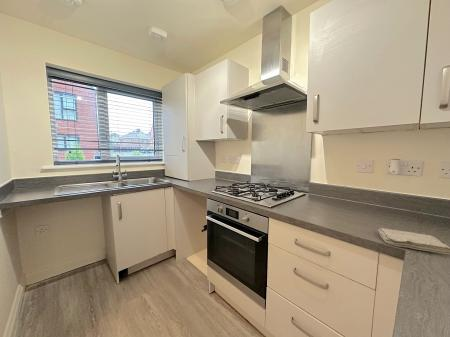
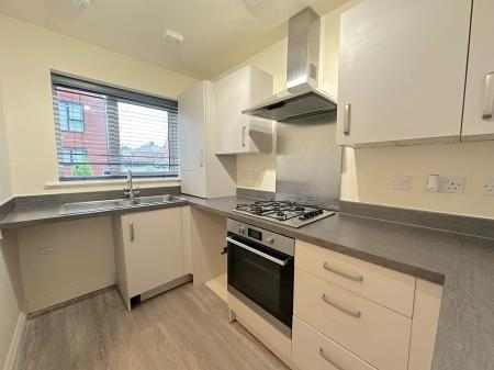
- washcloth [377,227,450,255]
